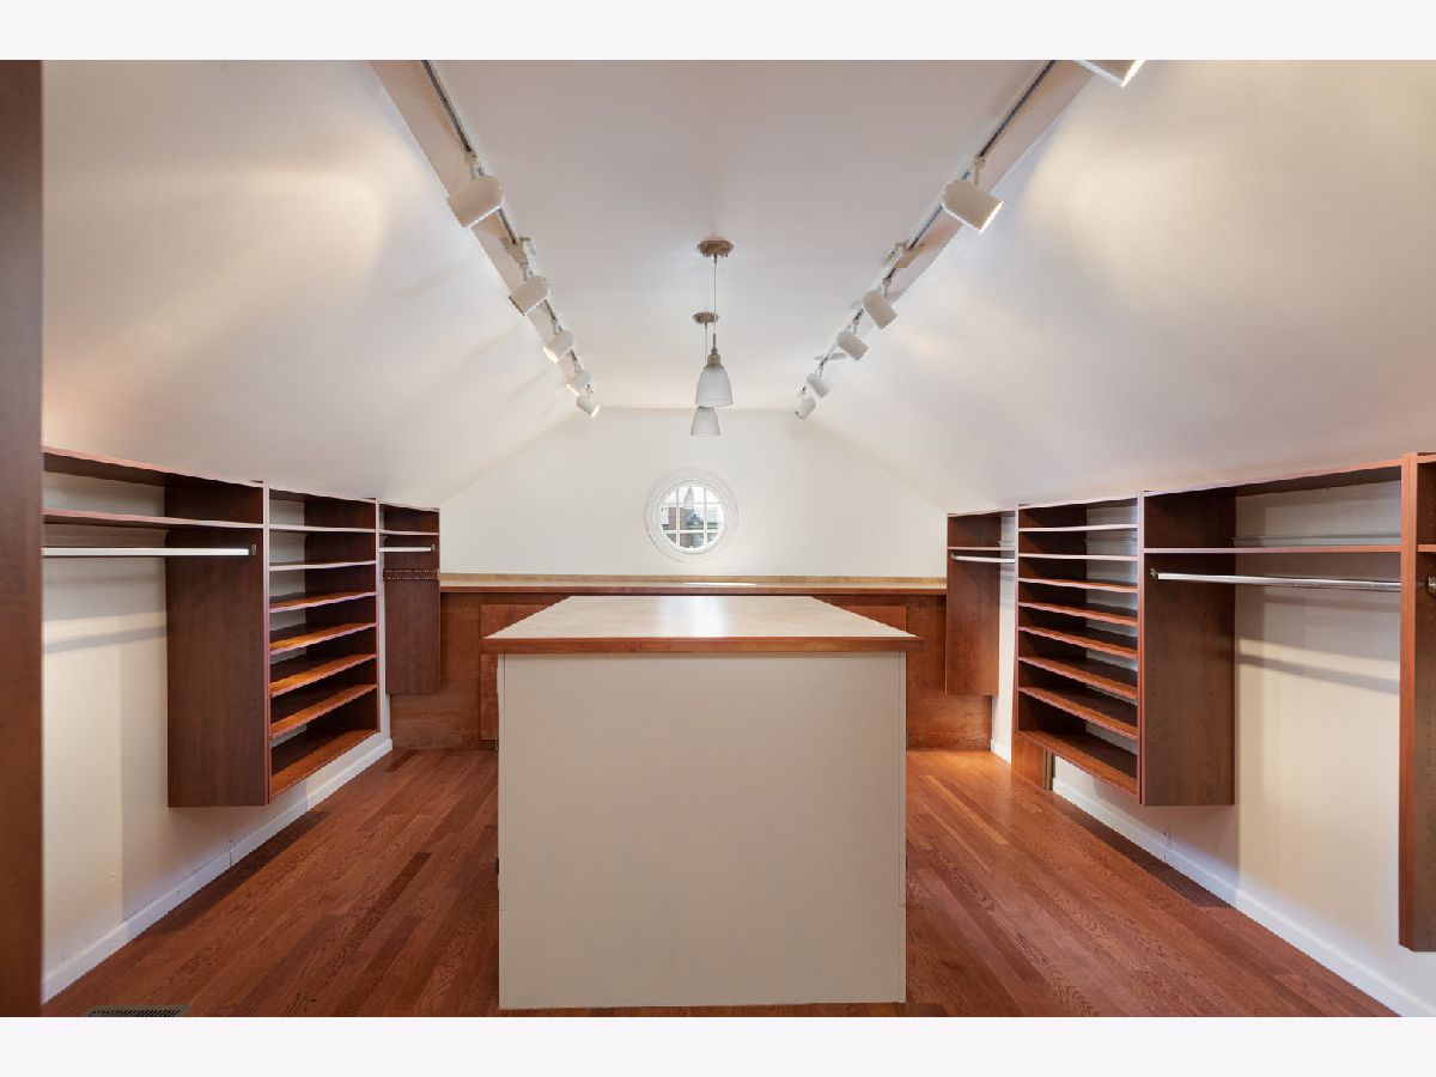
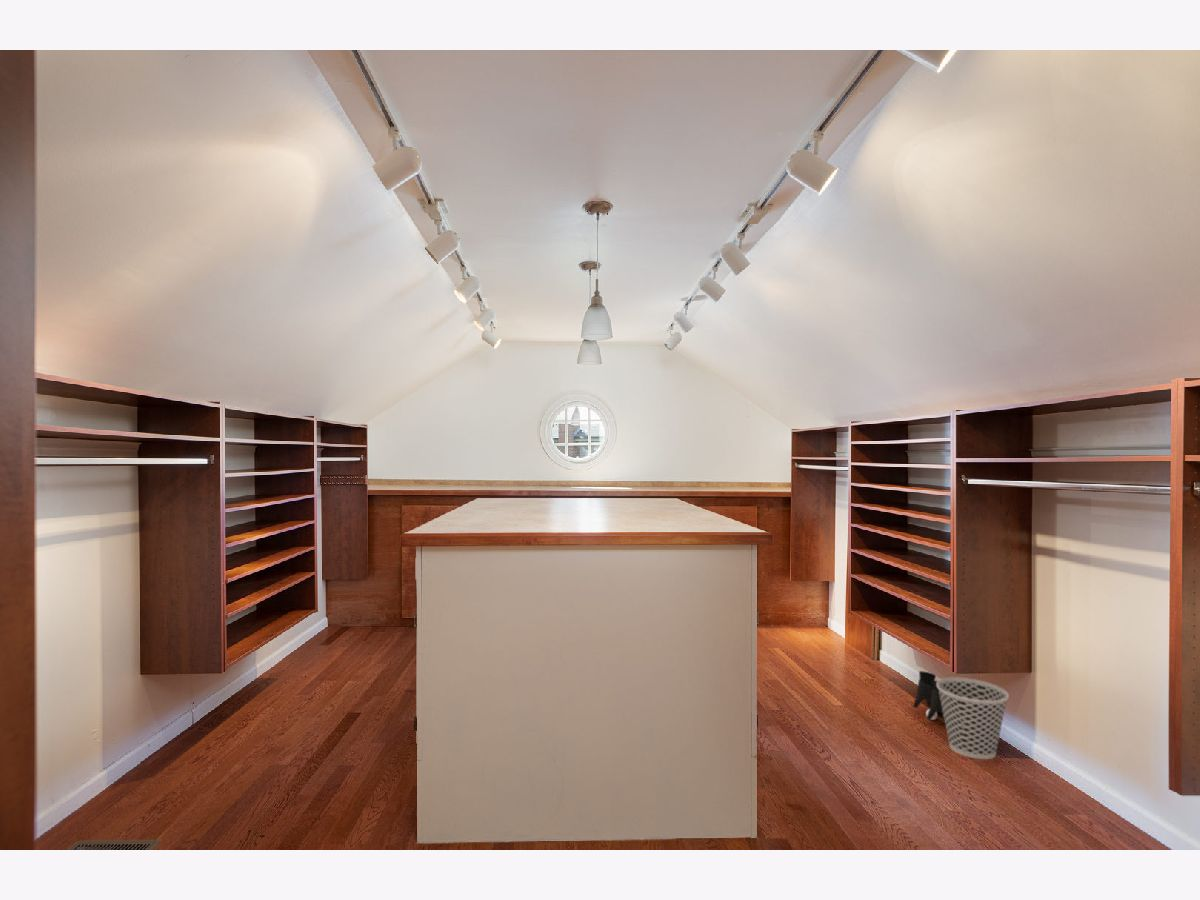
+ wastebasket [937,676,1010,760]
+ boots [912,670,944,721]
